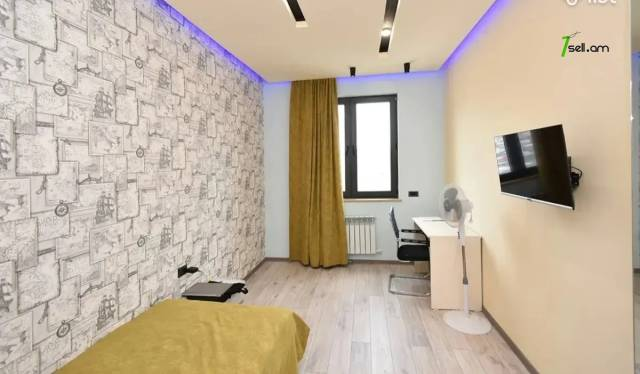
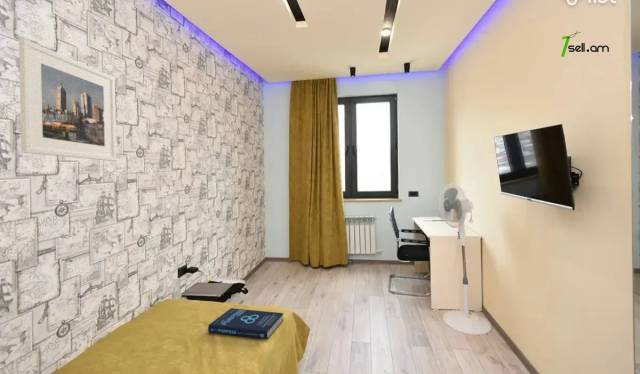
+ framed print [18,38,118,162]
+ book [207,307,284,340]
